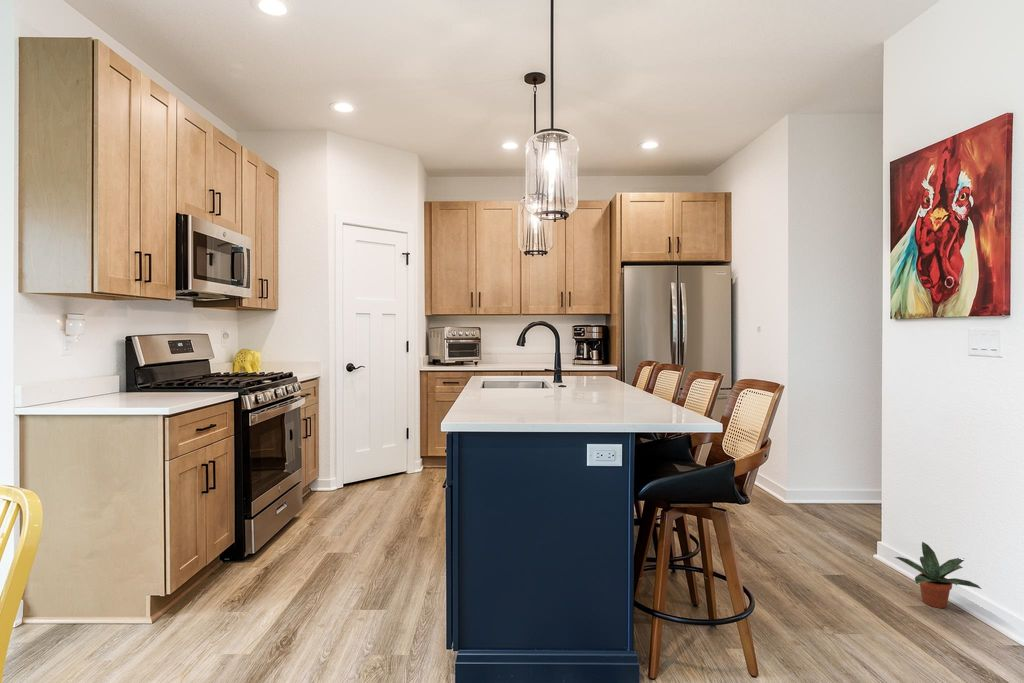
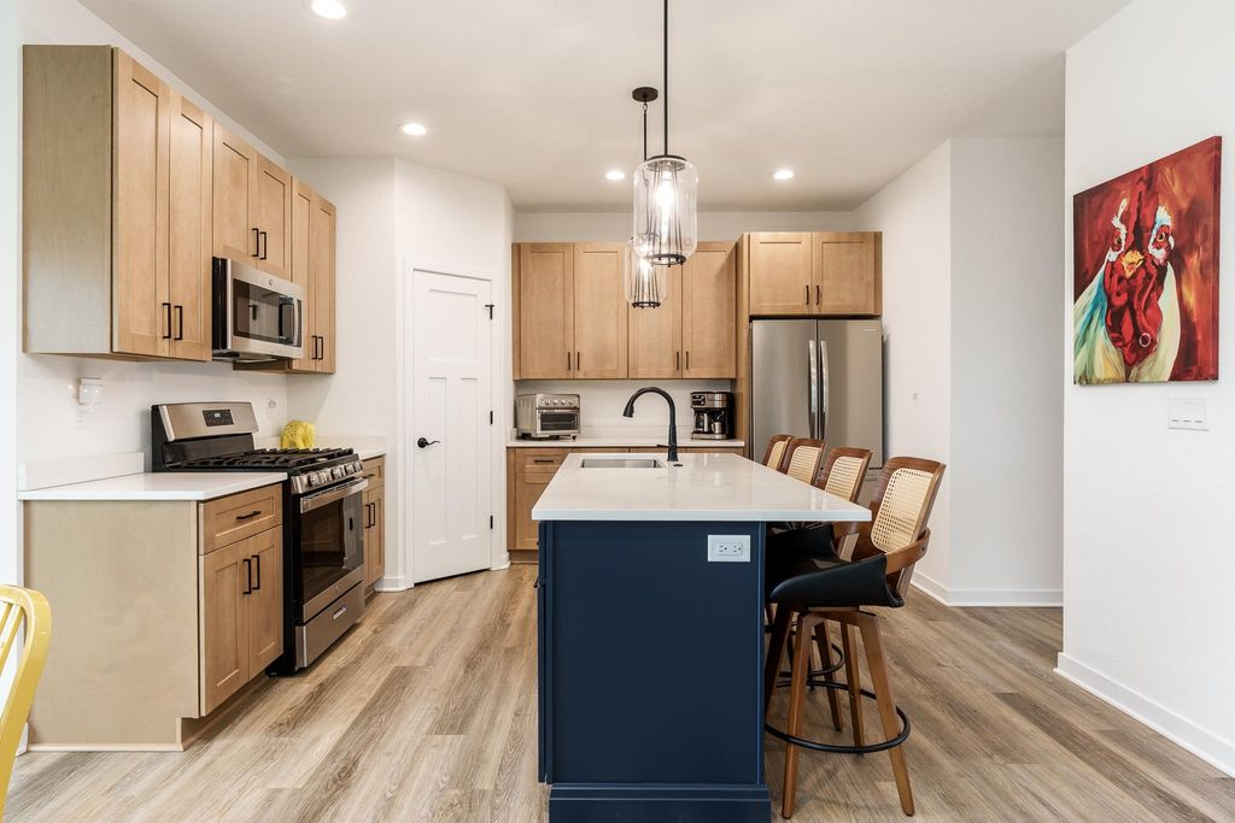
- potted plant [894,541,982,609]
